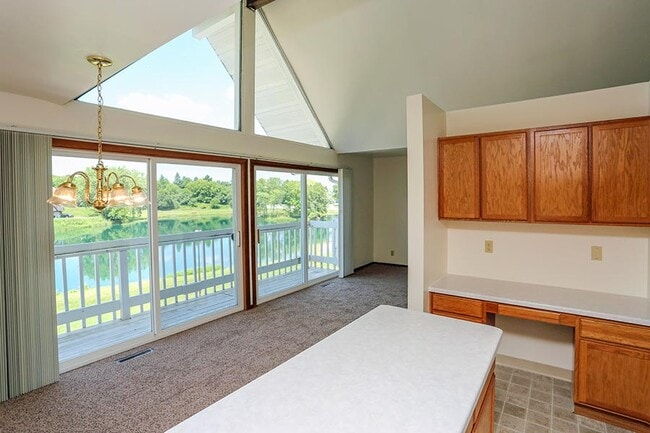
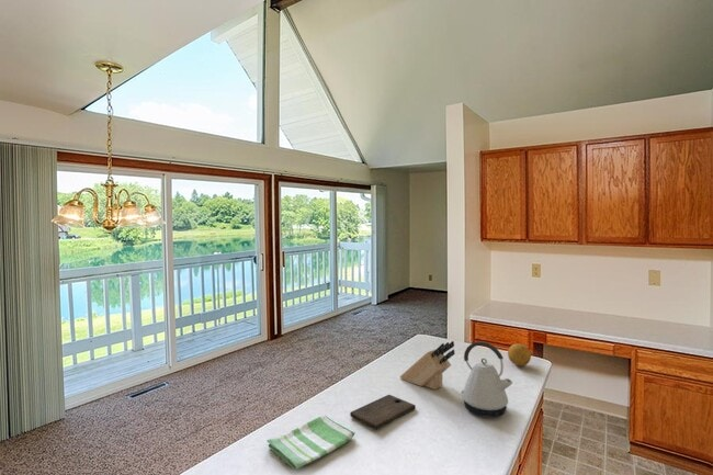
+ dish towel [265,415,356,471]
+ cutting board [349,394,417,430]
+ fruit [507,342,532,367]
+ knife block [398,340,456,391]
+ kettle [461,340,513,418]
